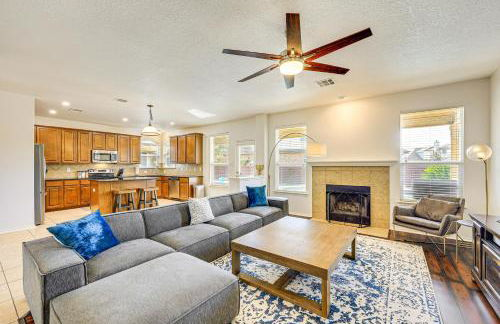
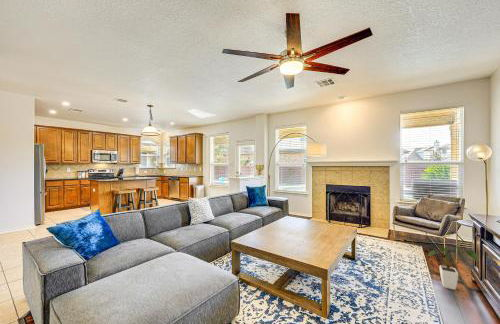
+ house plant [422,238,479,291]
